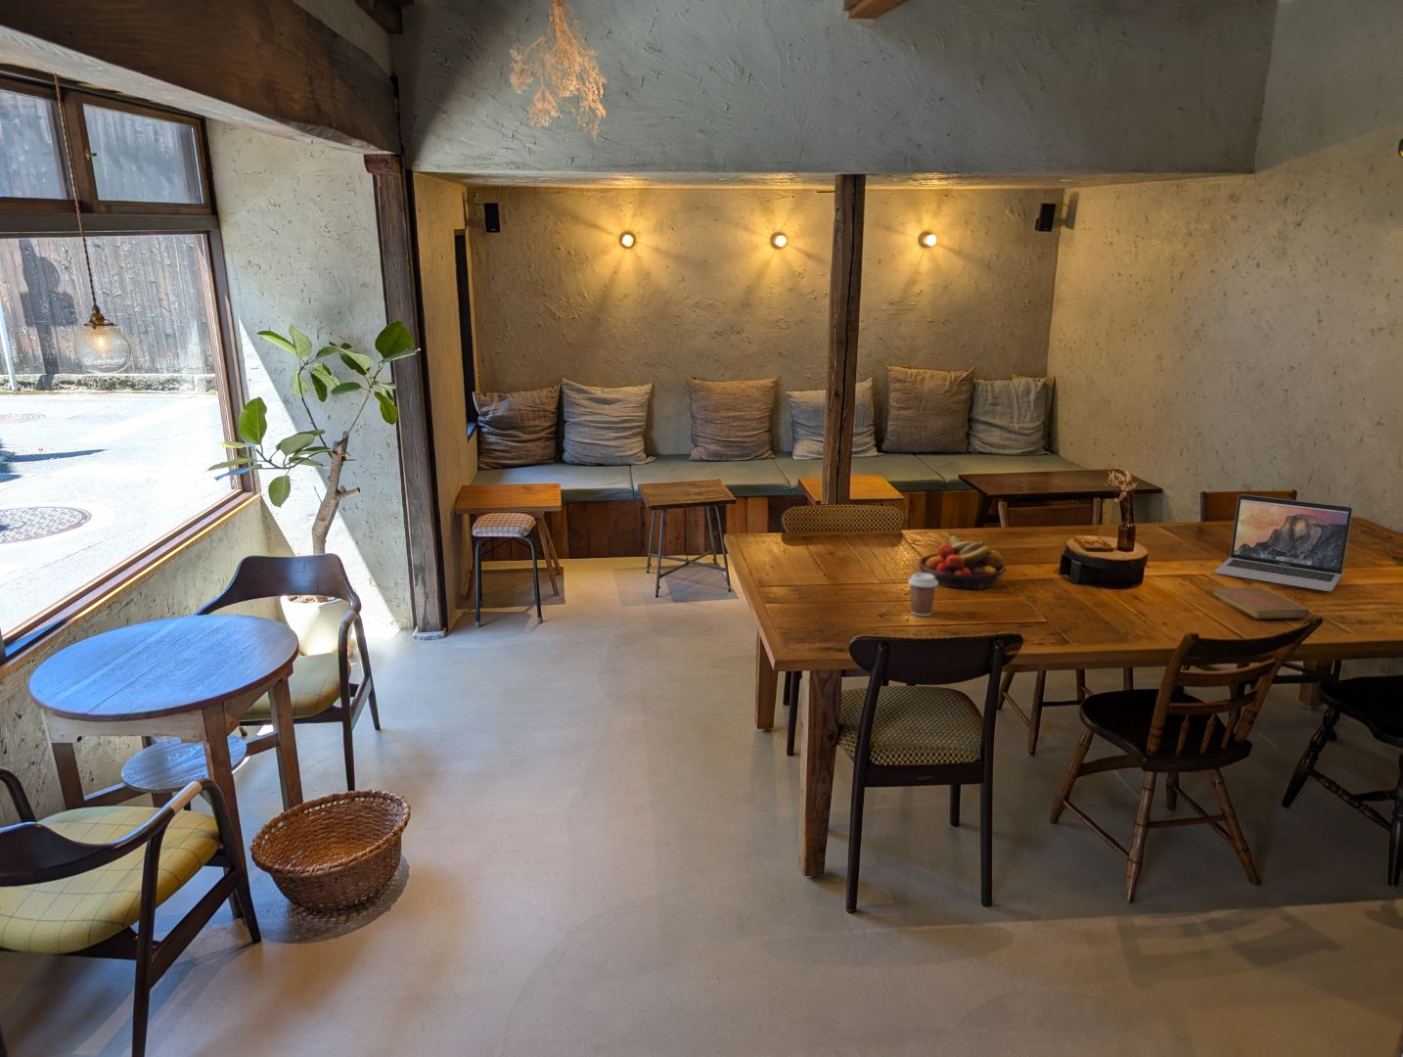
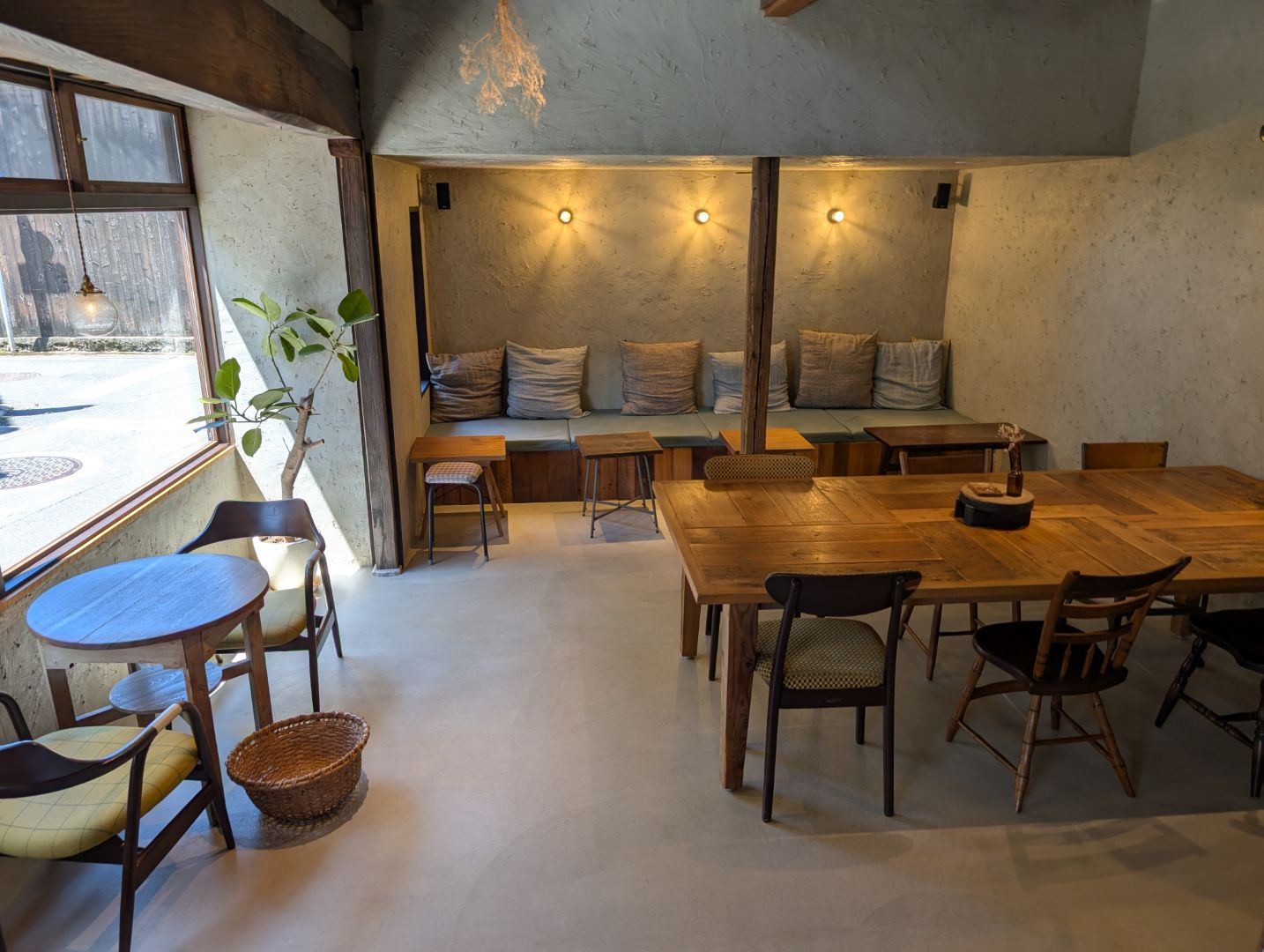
- laptop [1214,493,1353,592]
- coffee cup [907,572,939,617]
- notebook [1211,586,1310,620]
- fruit bowl [918,534,1007,591]
